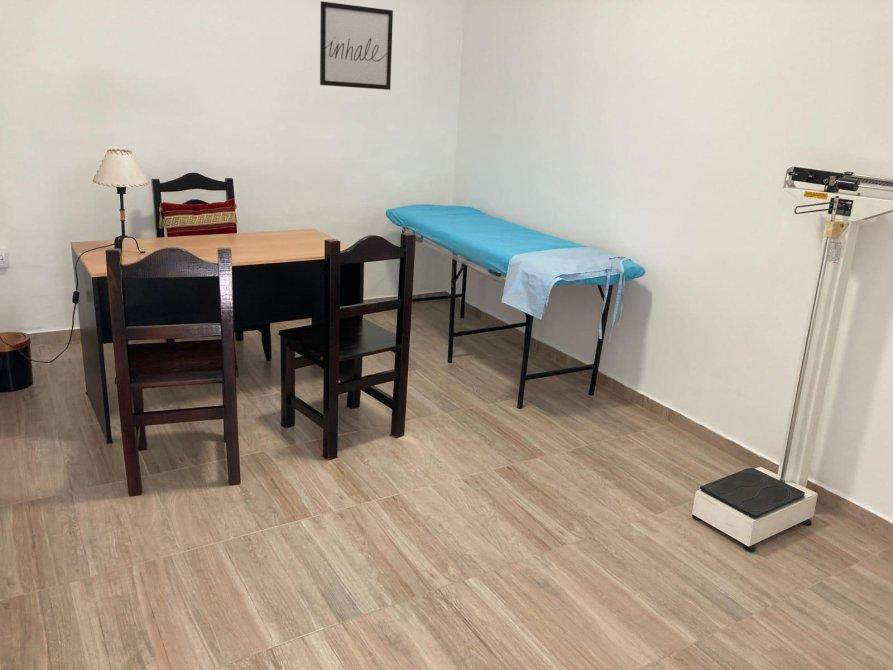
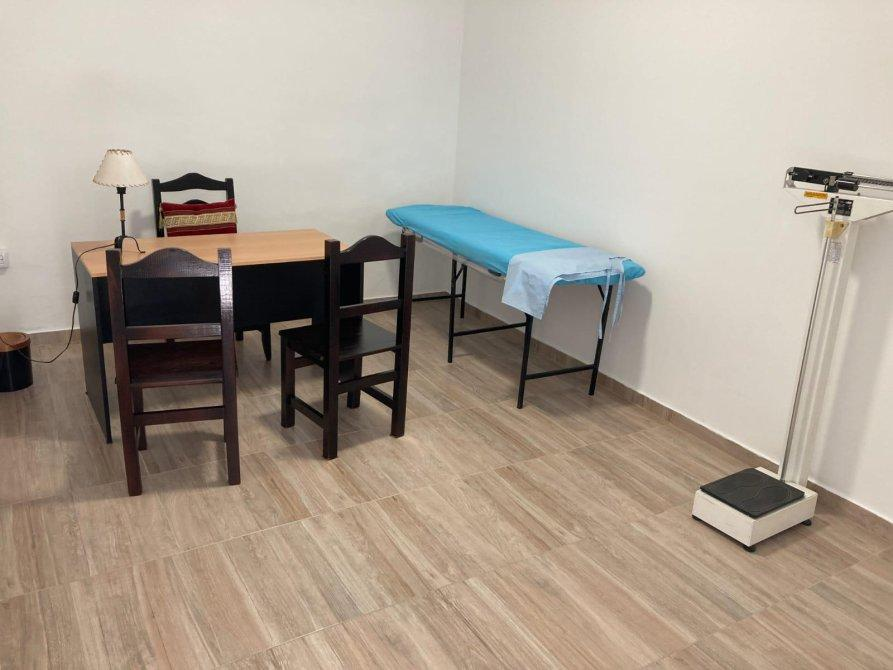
- wall art [319,0,394,91]
